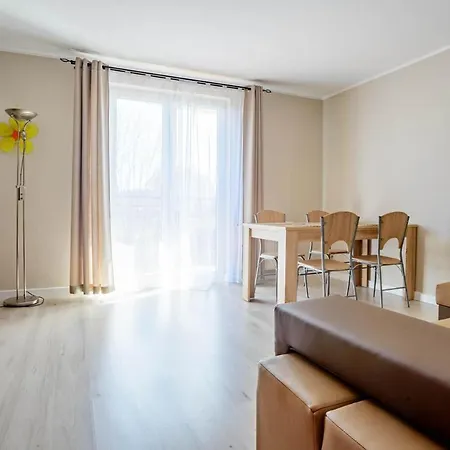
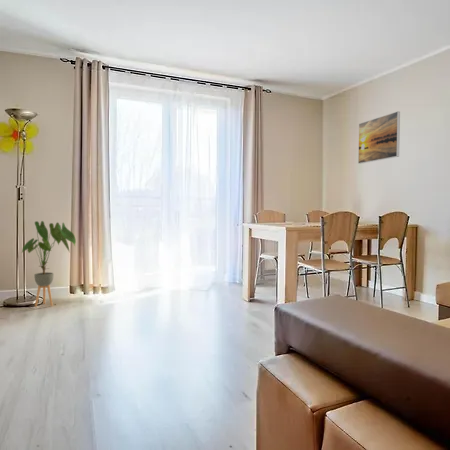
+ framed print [357,110,401,165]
+ house plant [20,220,77,308]
